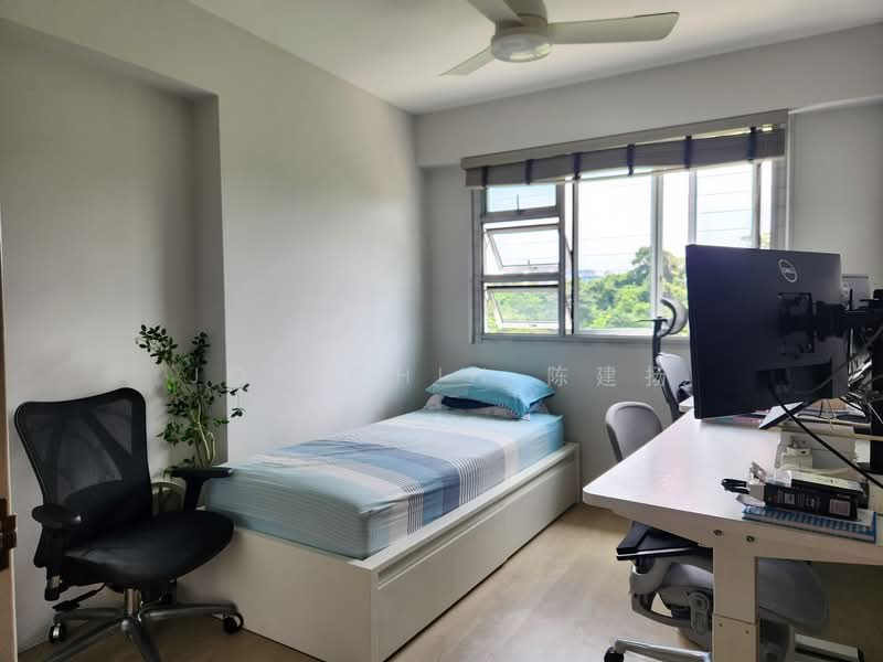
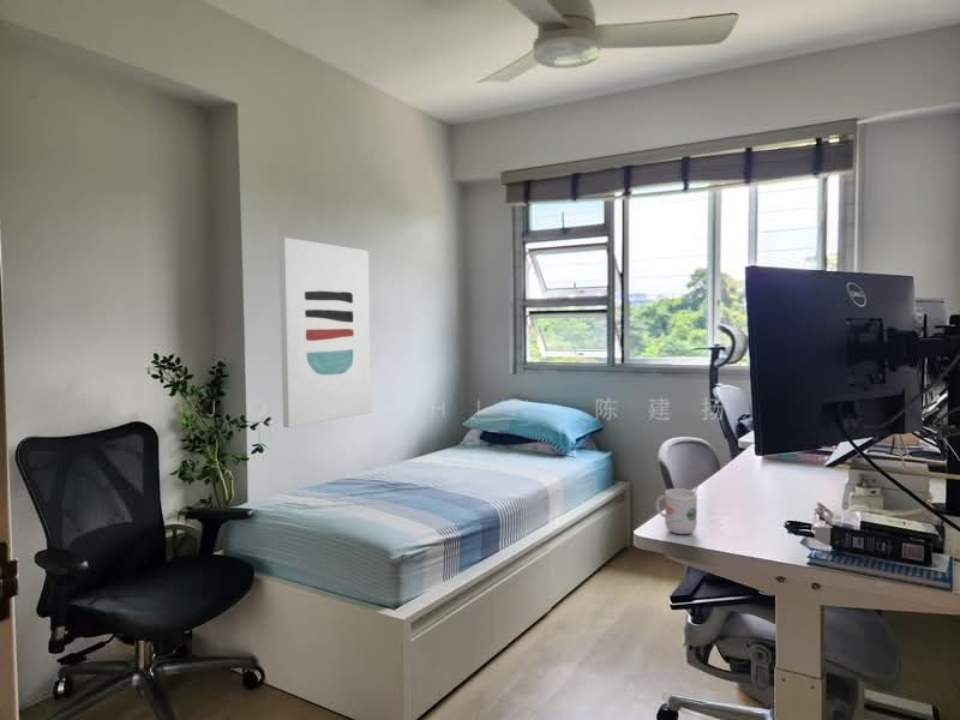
+ wall art [277,236,372,428]
+ mug [655,485,700,535]
